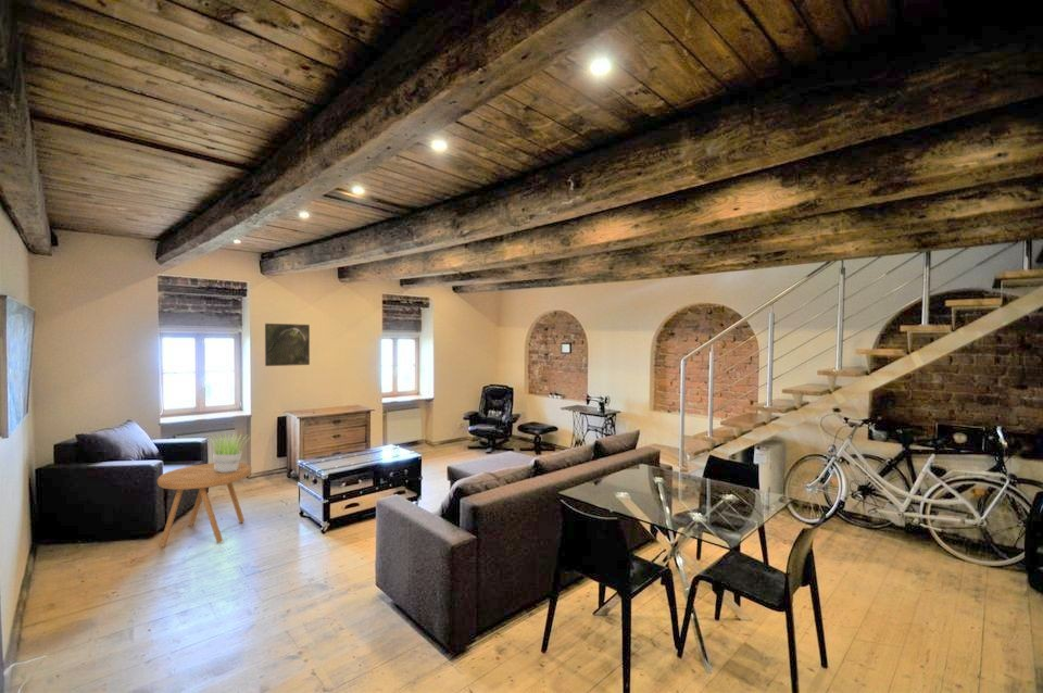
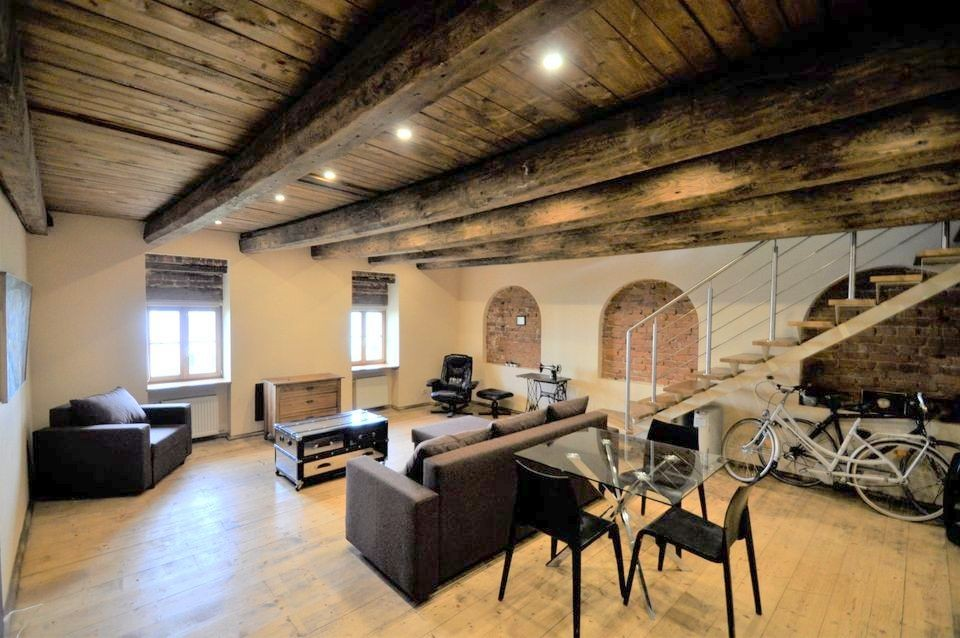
- side table [156,462,252,549]
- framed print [264,323,311,367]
- potted plant [209,432,250,472]
